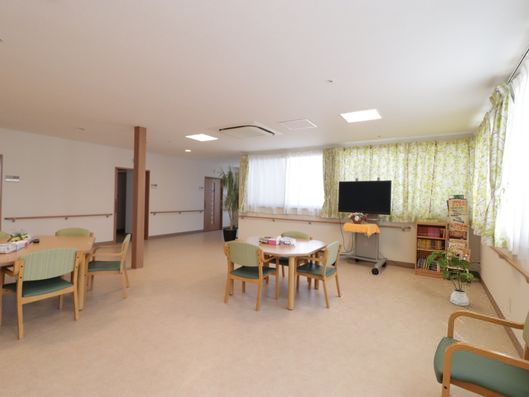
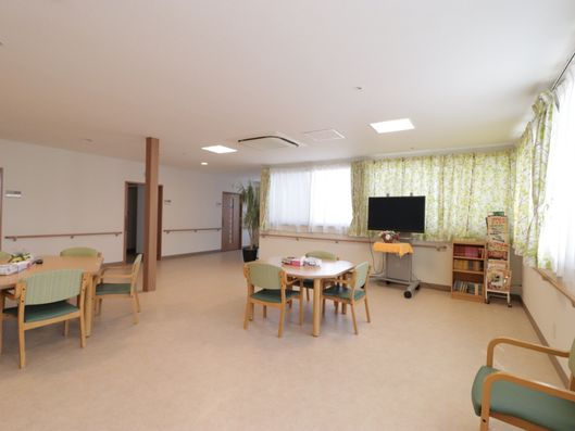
- house plant [426,250,479,307]
